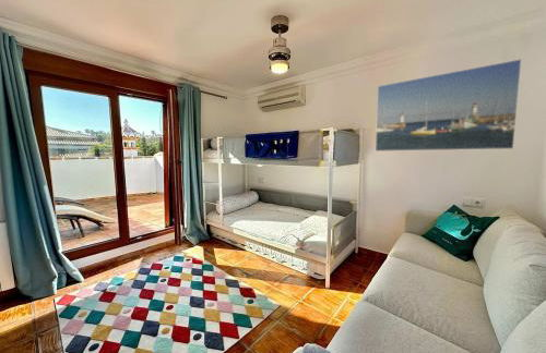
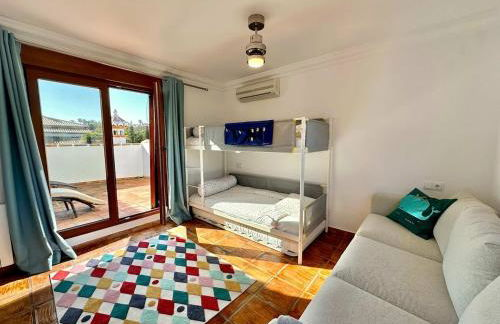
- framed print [375,58,523,153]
